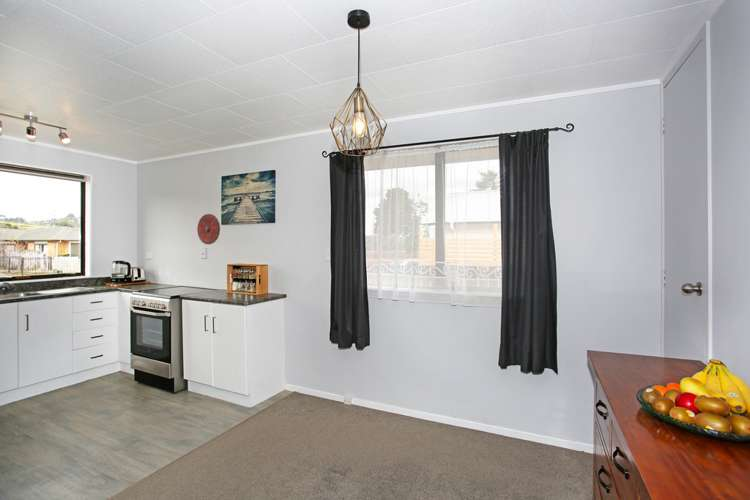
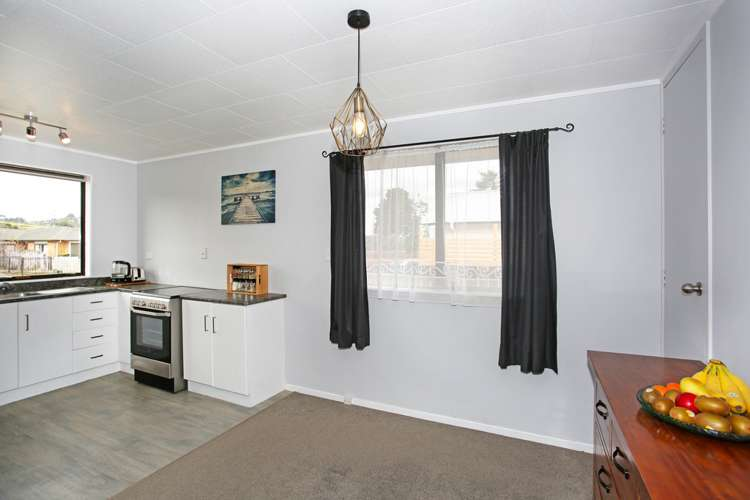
- round shield [196,213,221,245]
